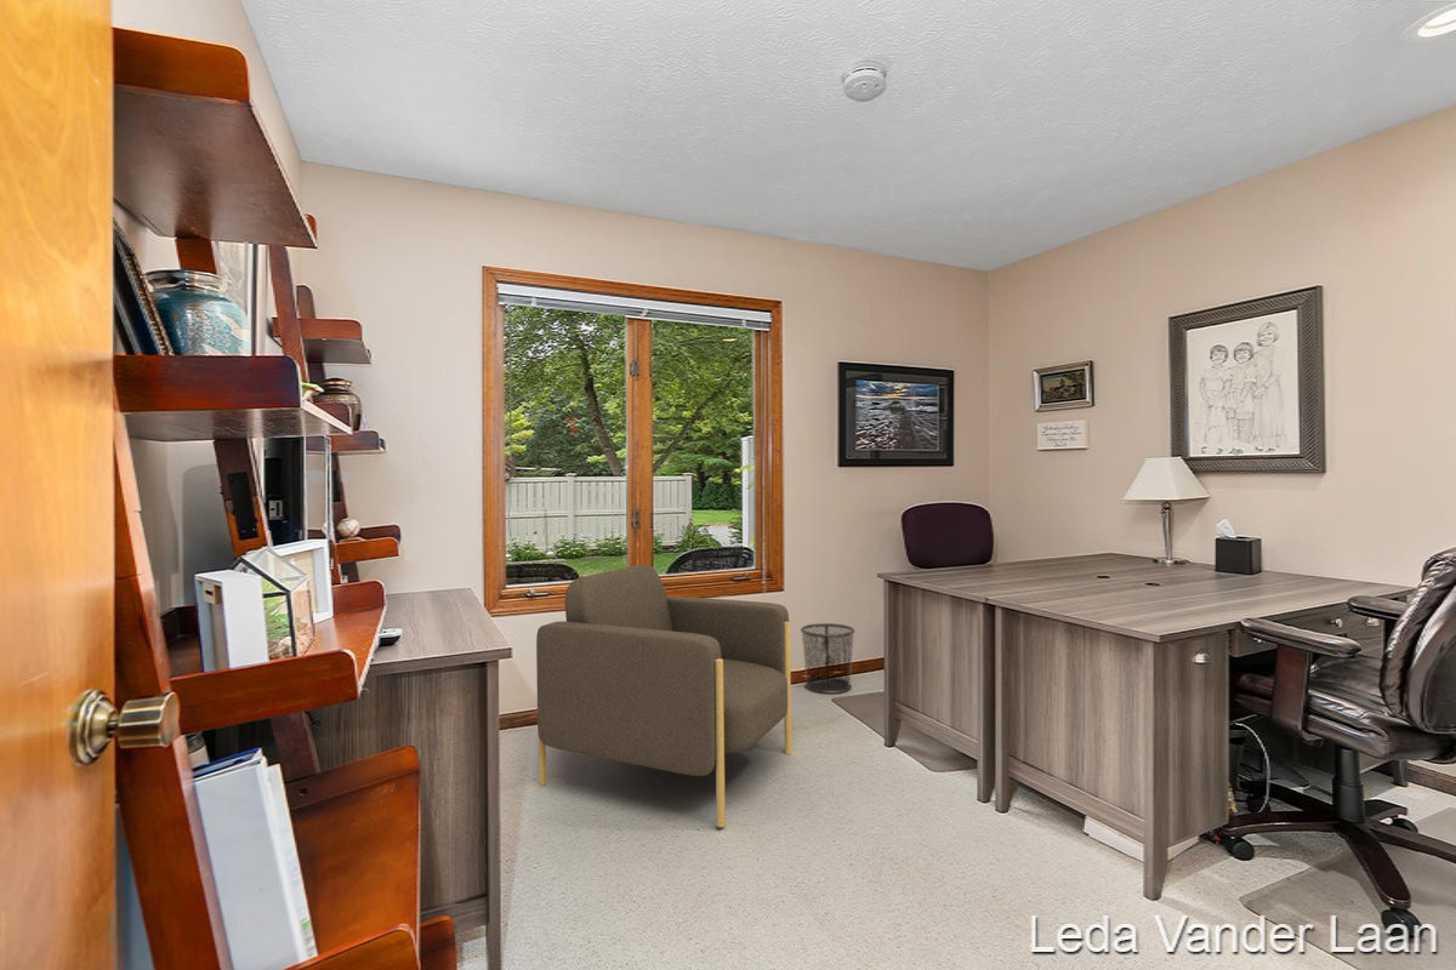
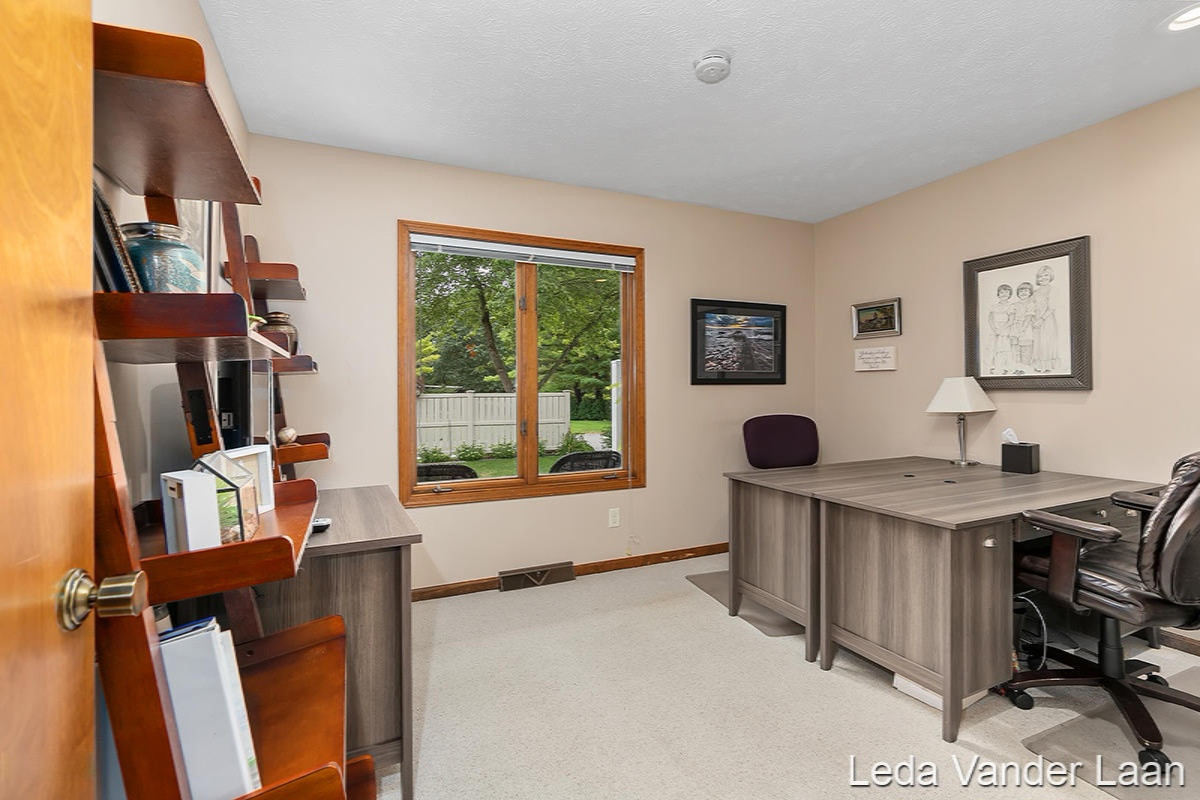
- trash can [800,622,857,695]
- armchair [535,563,792,828]
